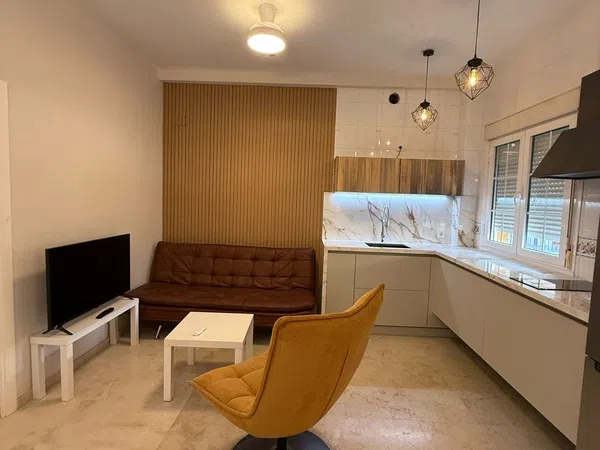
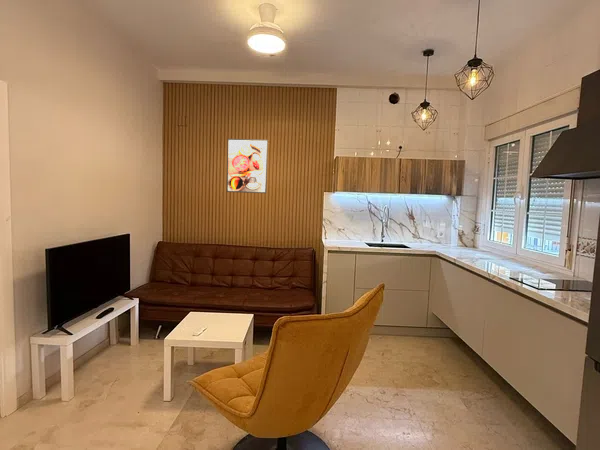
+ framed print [226,138,269,194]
